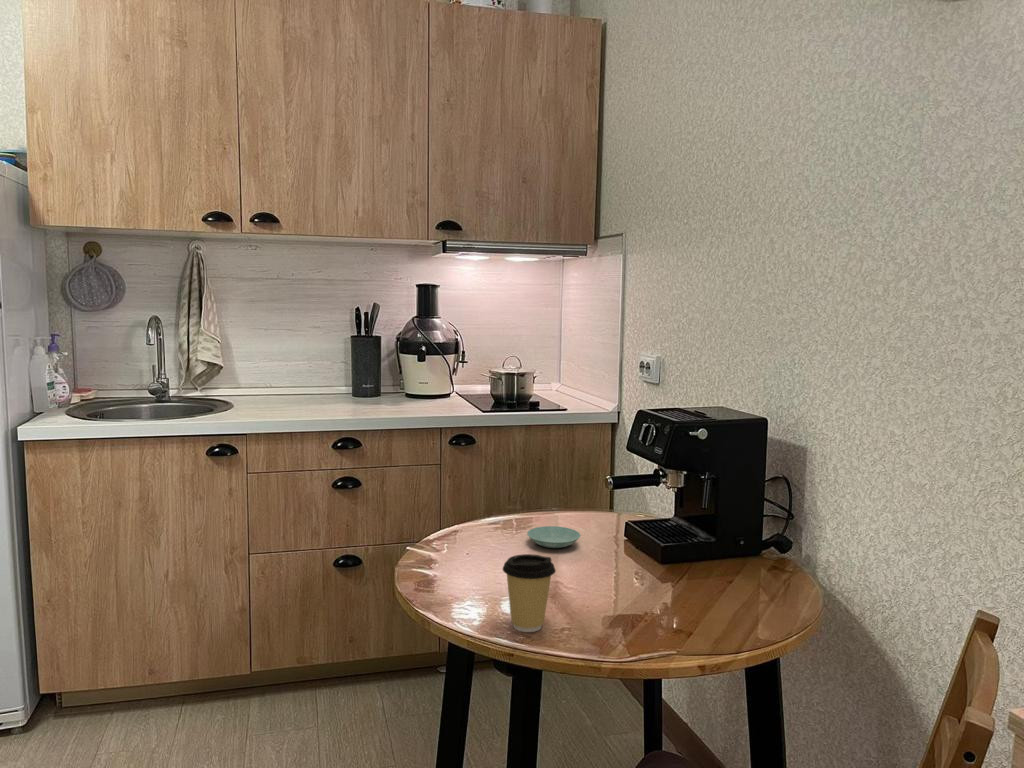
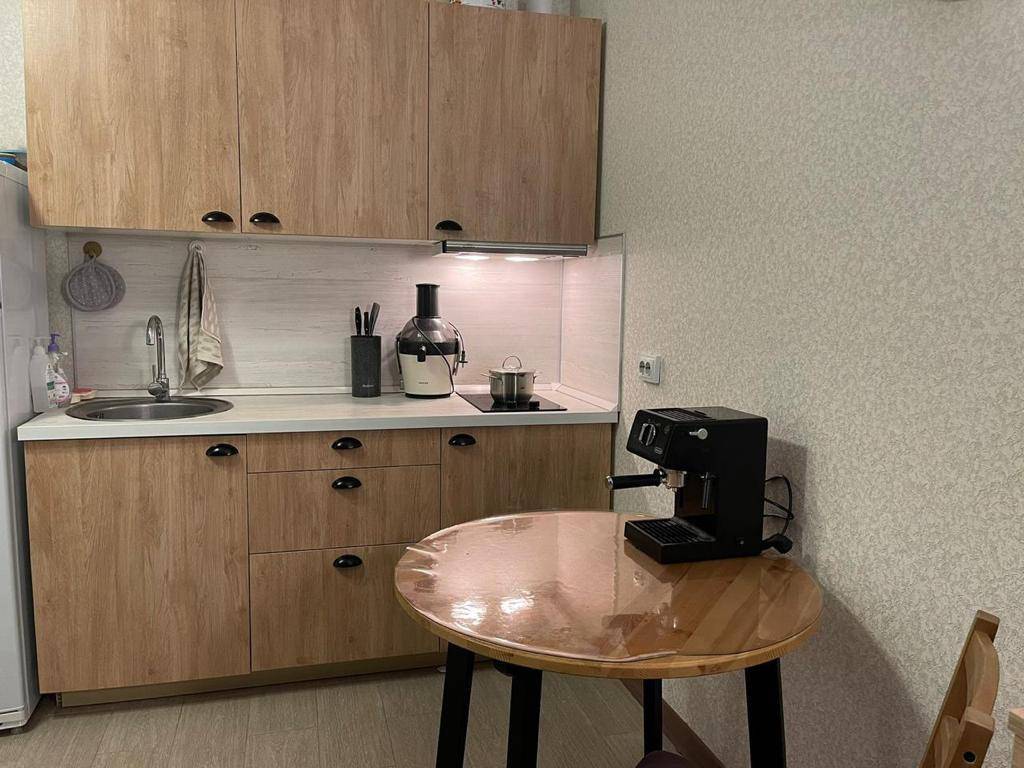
- saucer [526,525,581,549]
- coffee cup [502,553,557,633]
